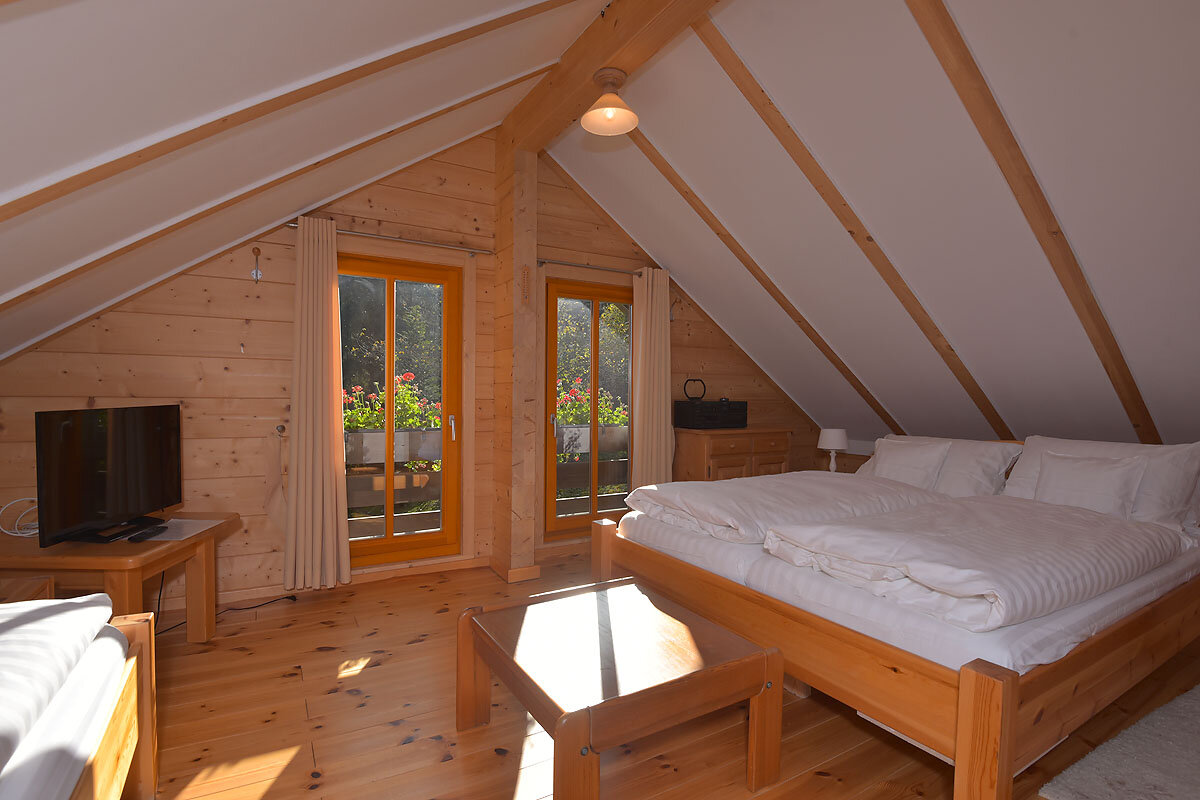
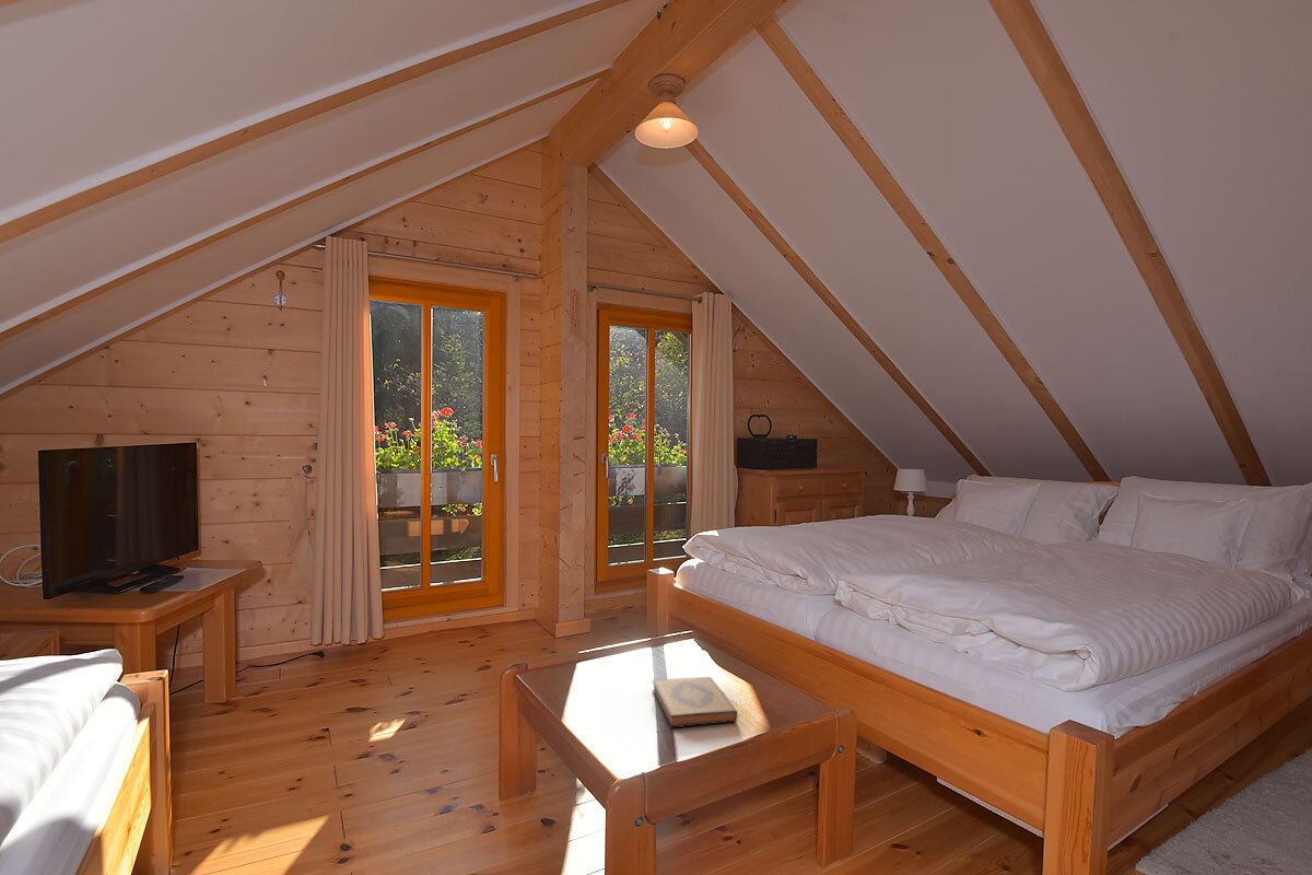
+ hardback book [652,676,739,728]
